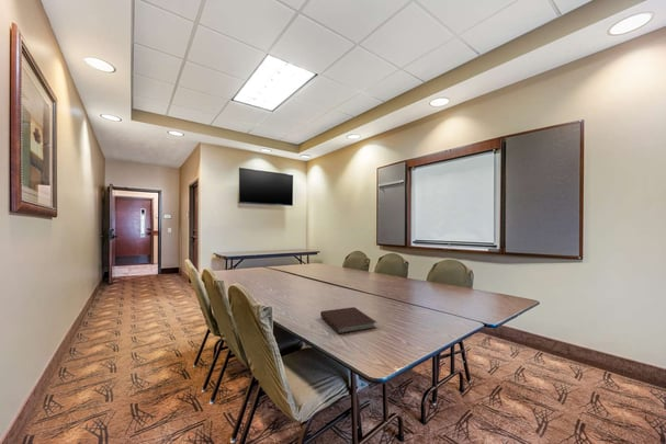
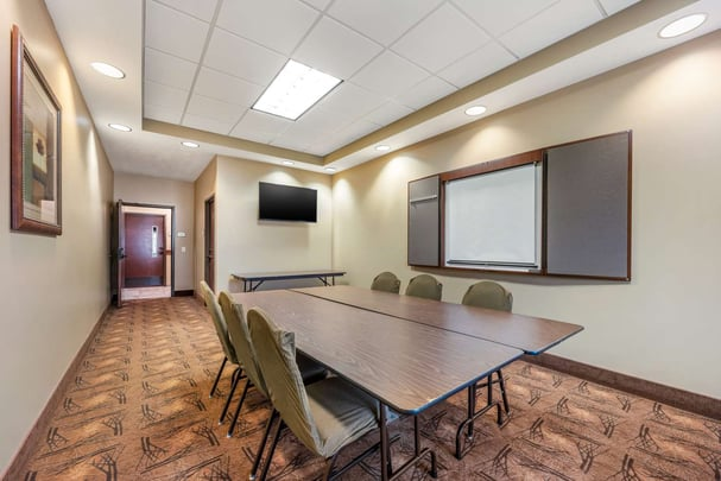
- notebook [319,306,377,335]
